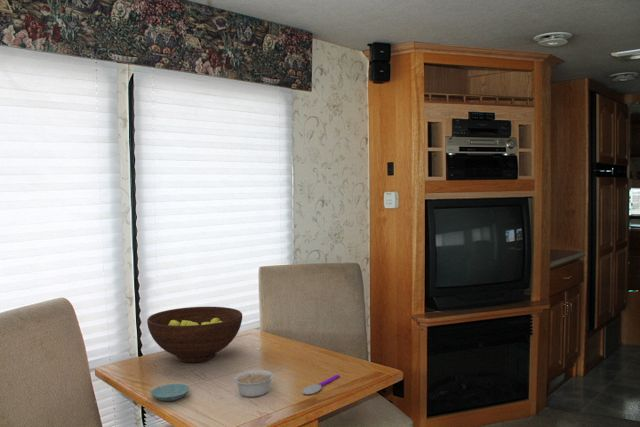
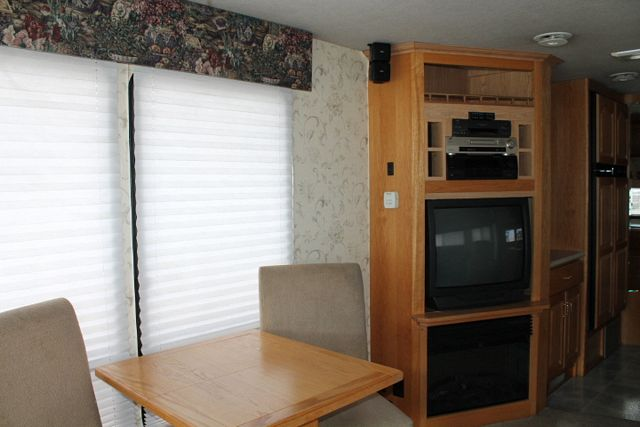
- legume [232,368,283,398]
- saucer [149,383,191,402]
- spoon [301,374,341,395]
- fruit bowl [146,306,243,363]
